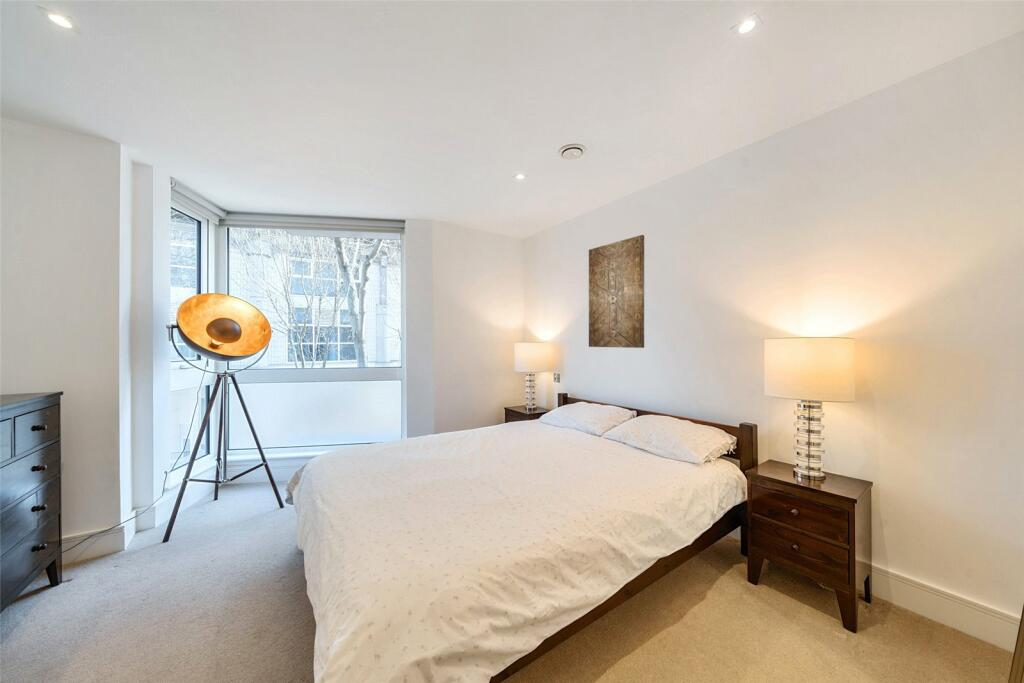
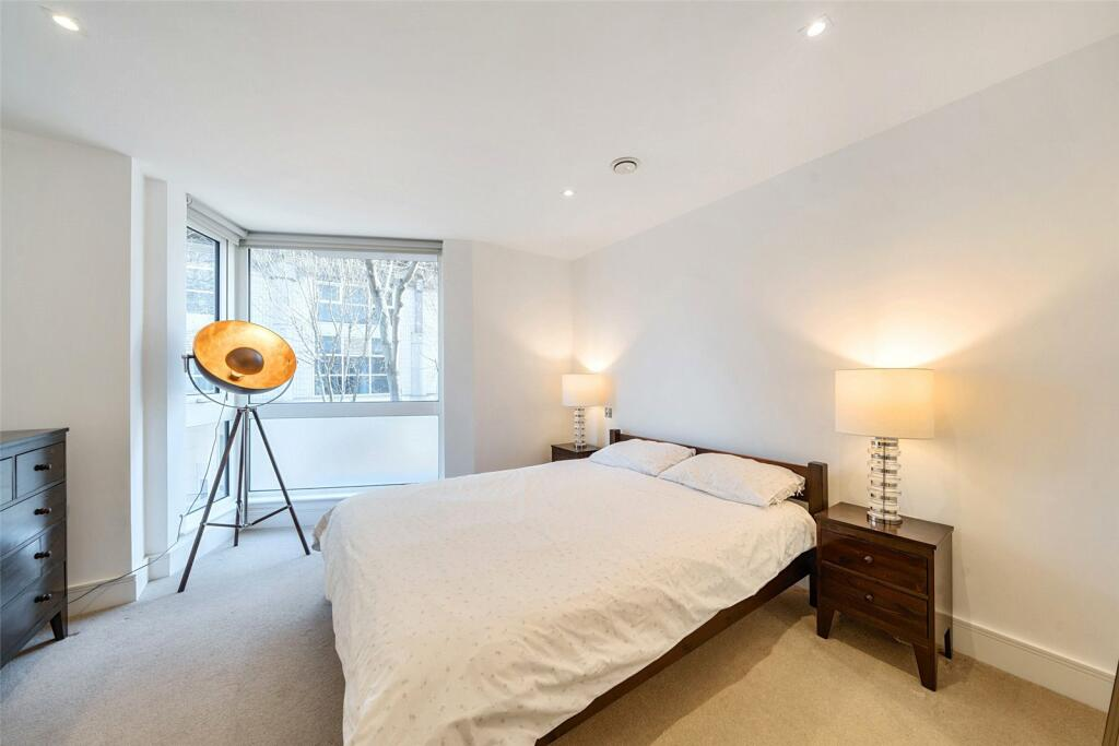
- wall art [588,234,645,349]
